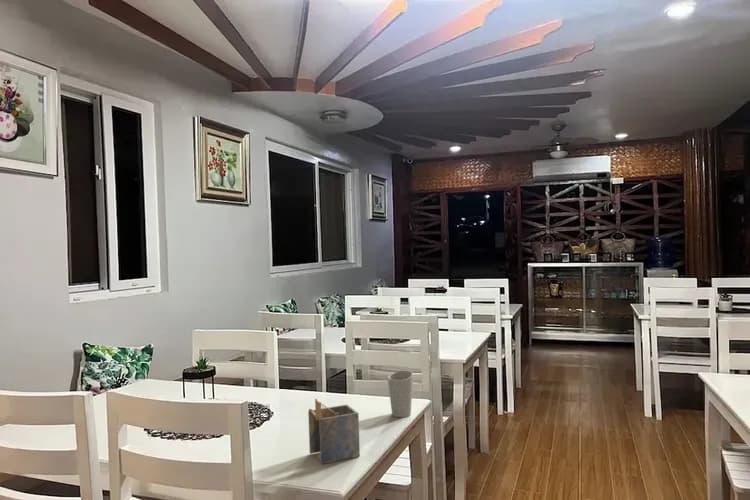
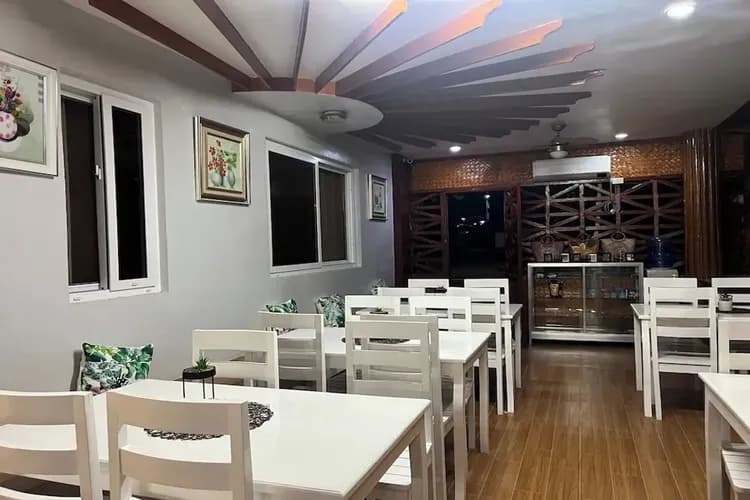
- napkin holder [307,398,361,465]
- cup [387,369,414,418]
